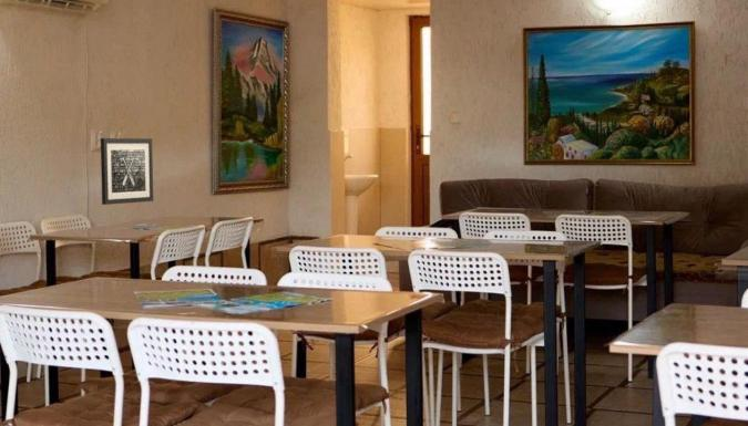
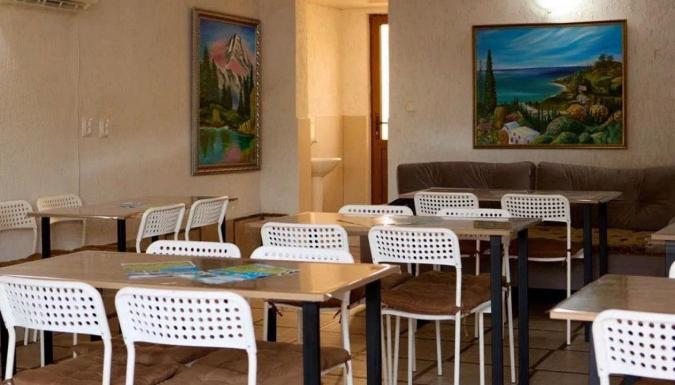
- wall art [100,137,154,206]
